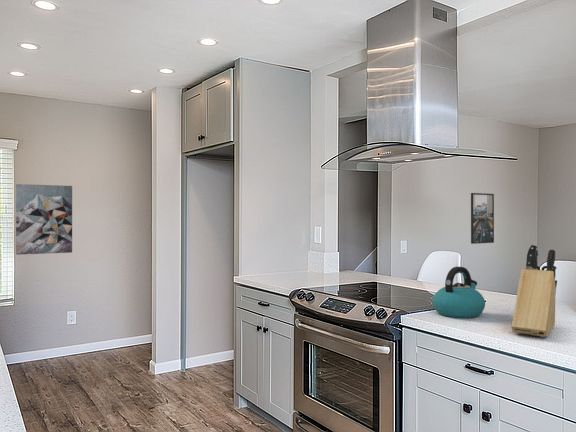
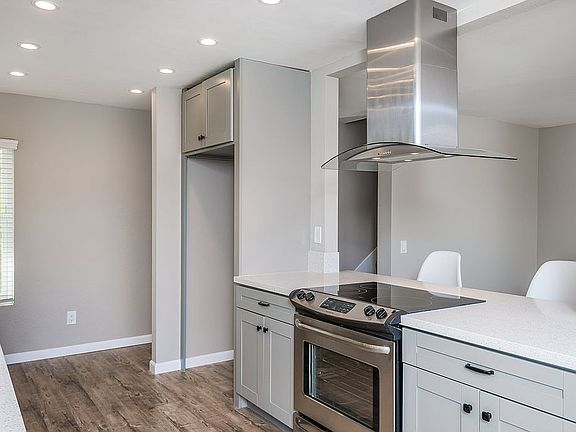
- wall art [15,183,73,256]
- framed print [470,192,495,245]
- knife block [511,243,558,338]
- kettle [432,266,486,319]
